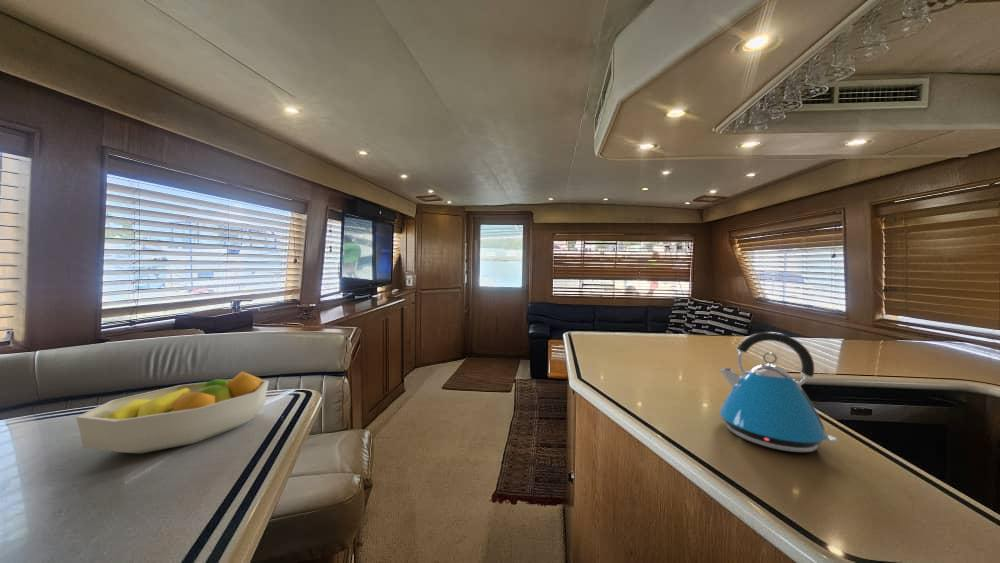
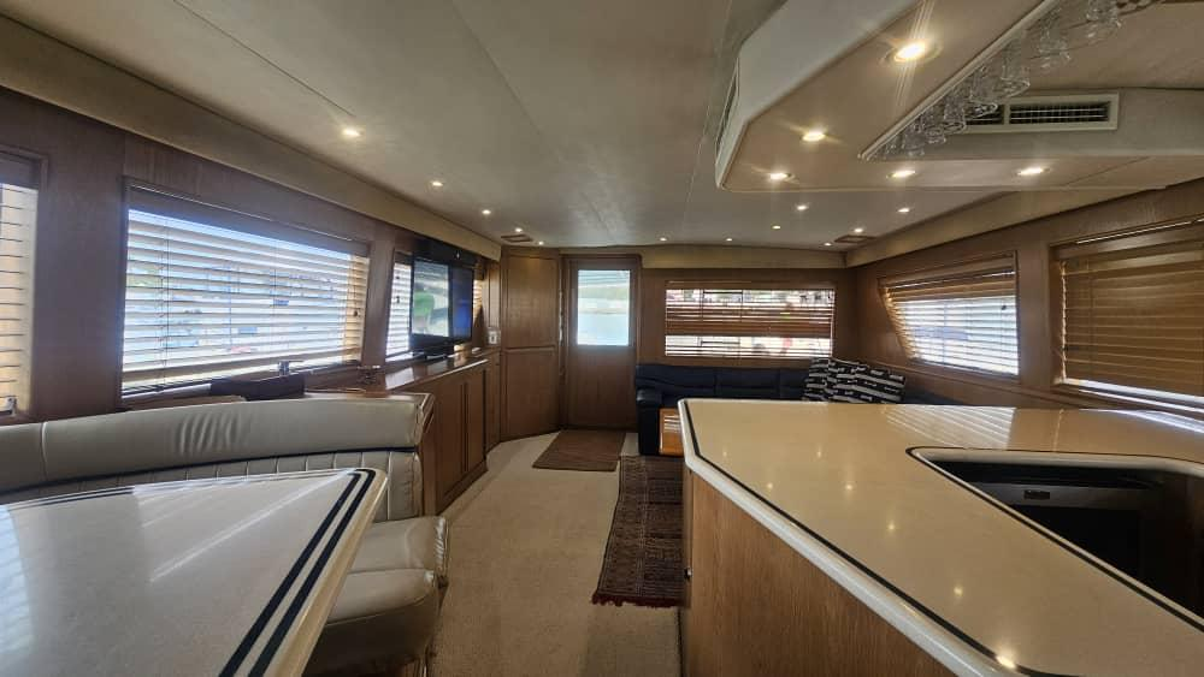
- fruit bowl [75,370,270,454]
- kettle [718,331,839,453]
